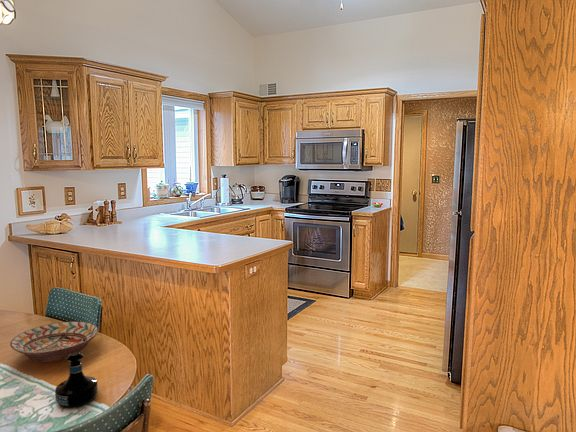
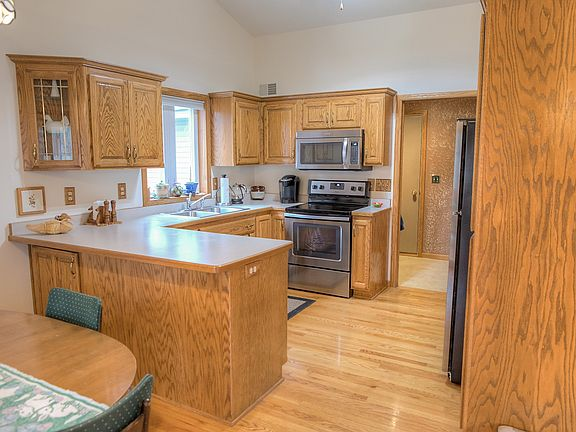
- decorative bowl [9,321,100,363]
- tequila bottle [54,352,99,409]
